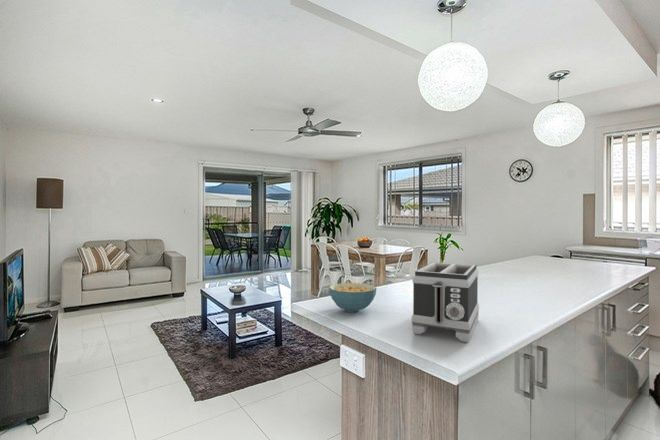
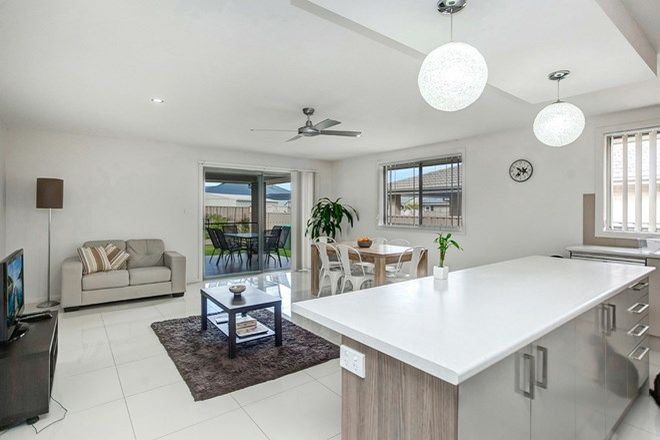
- toaster [410,261,480,343]
- cereal bowl [328,282,378,313]
